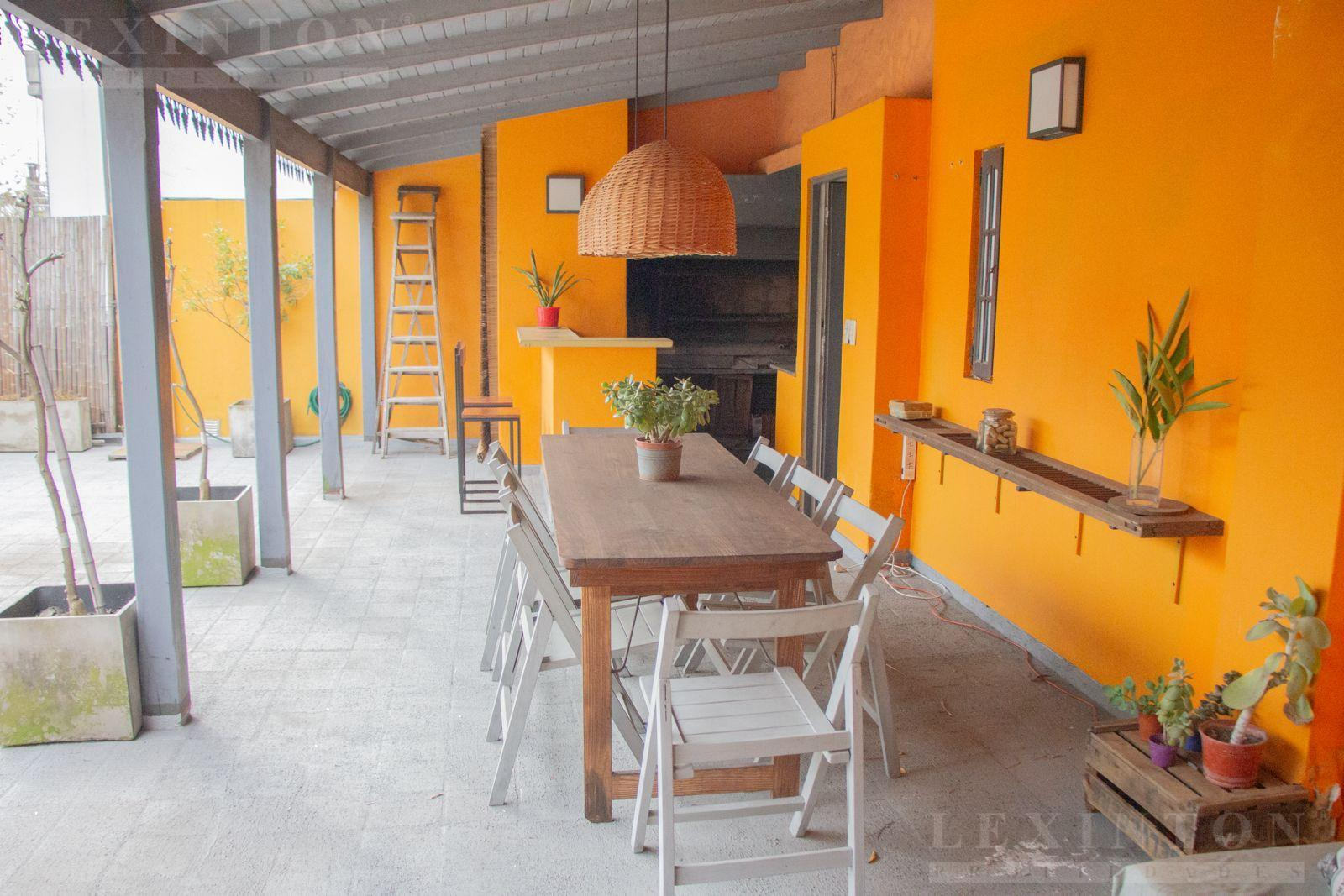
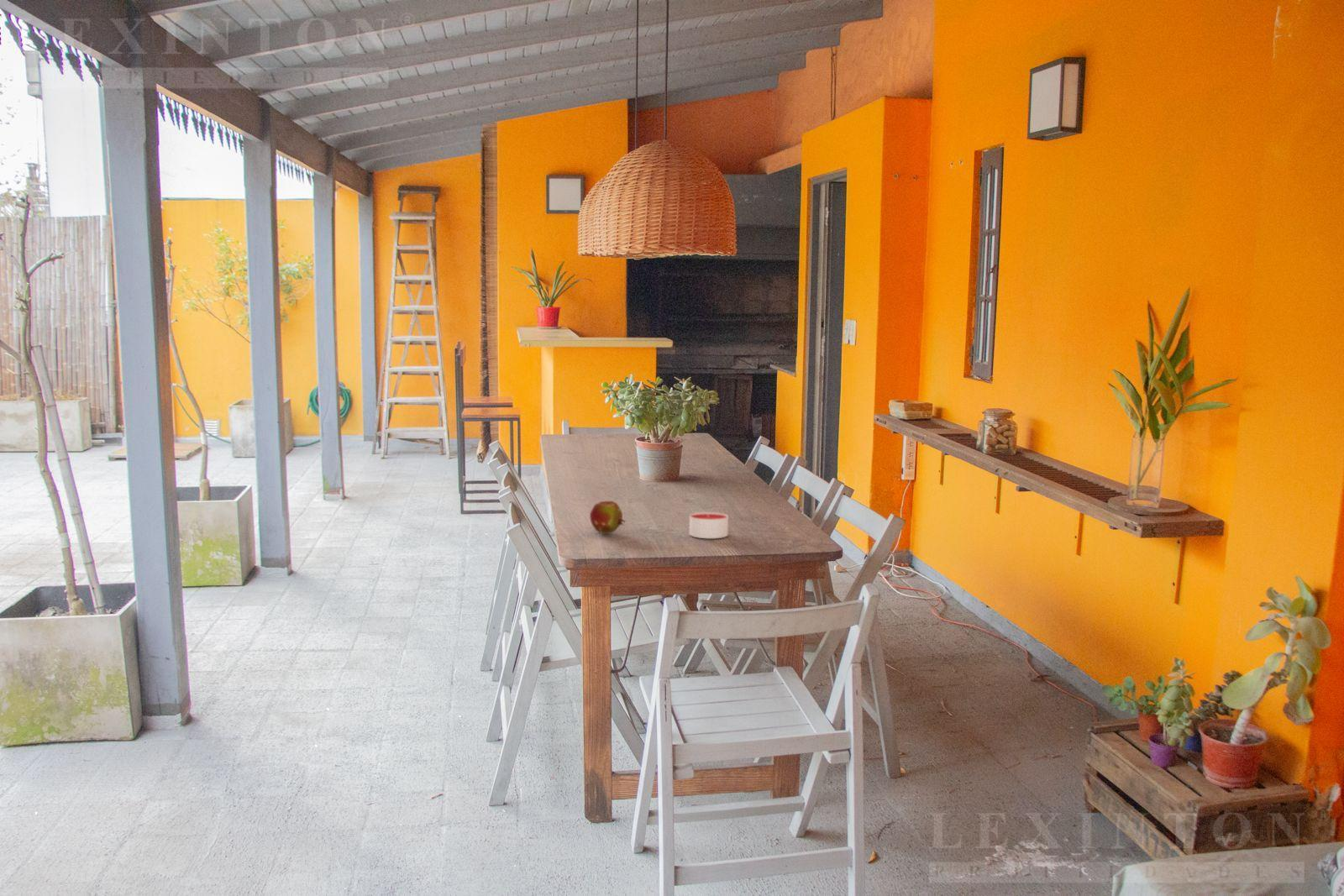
+ fruit [589,500,627,535]
+ candle [689,511,729,539]
